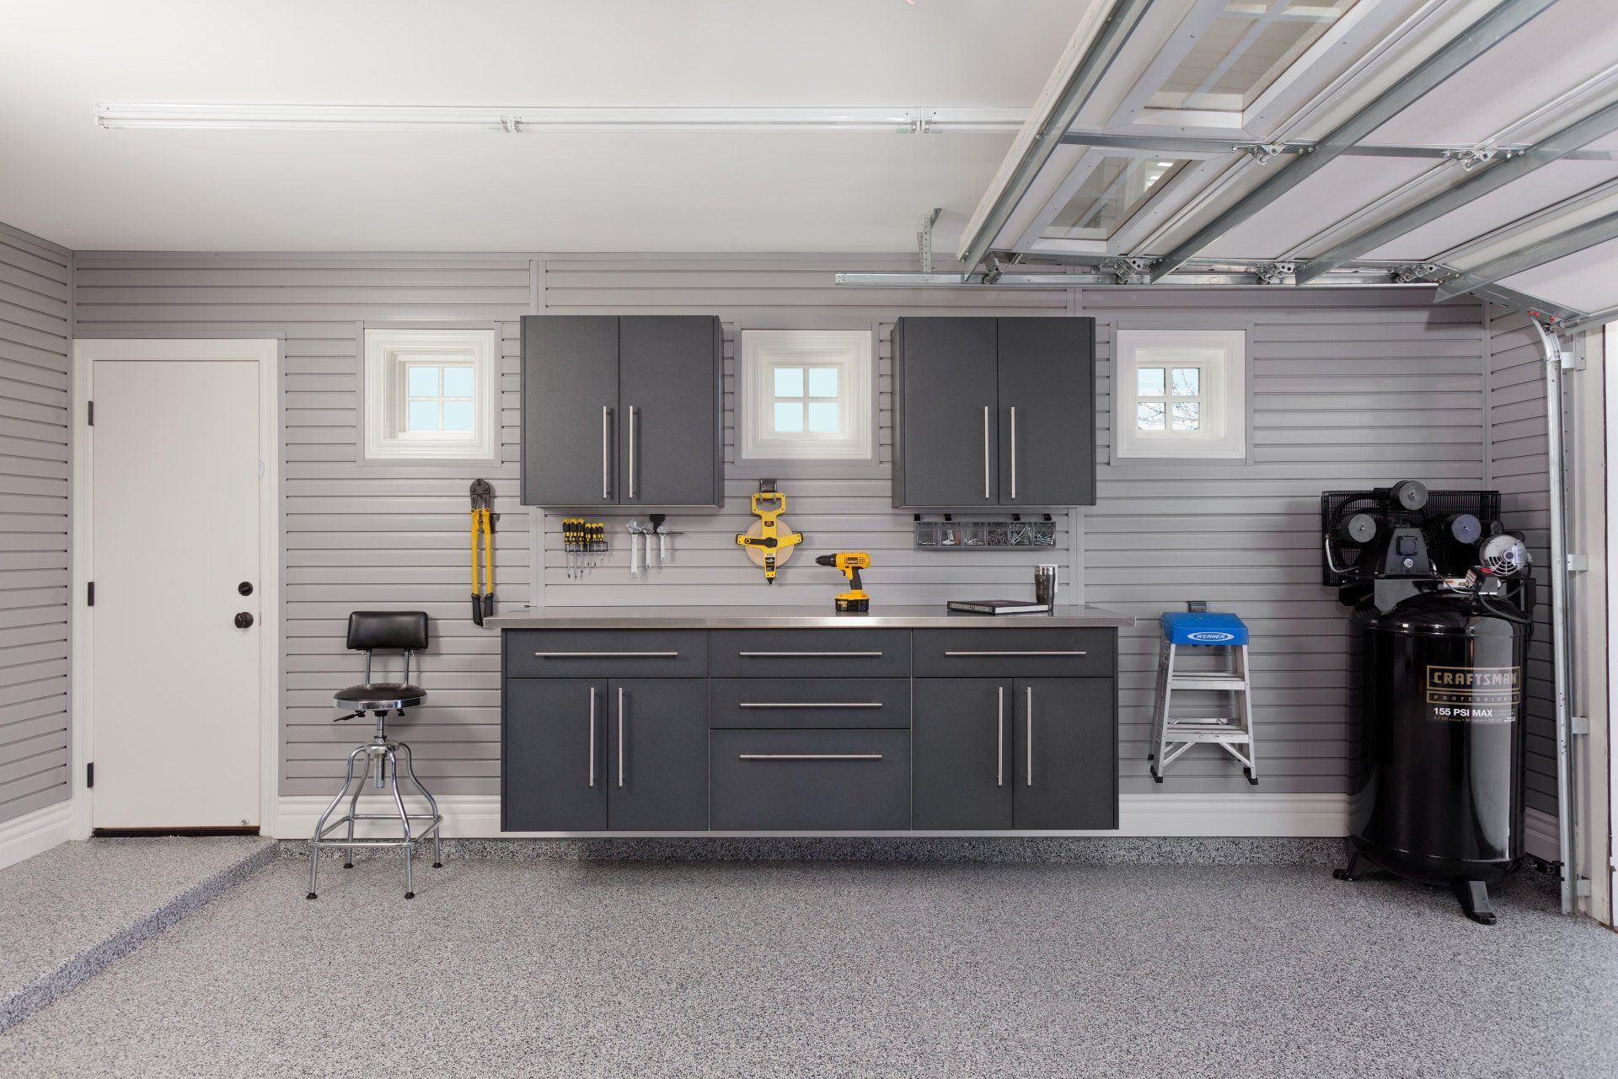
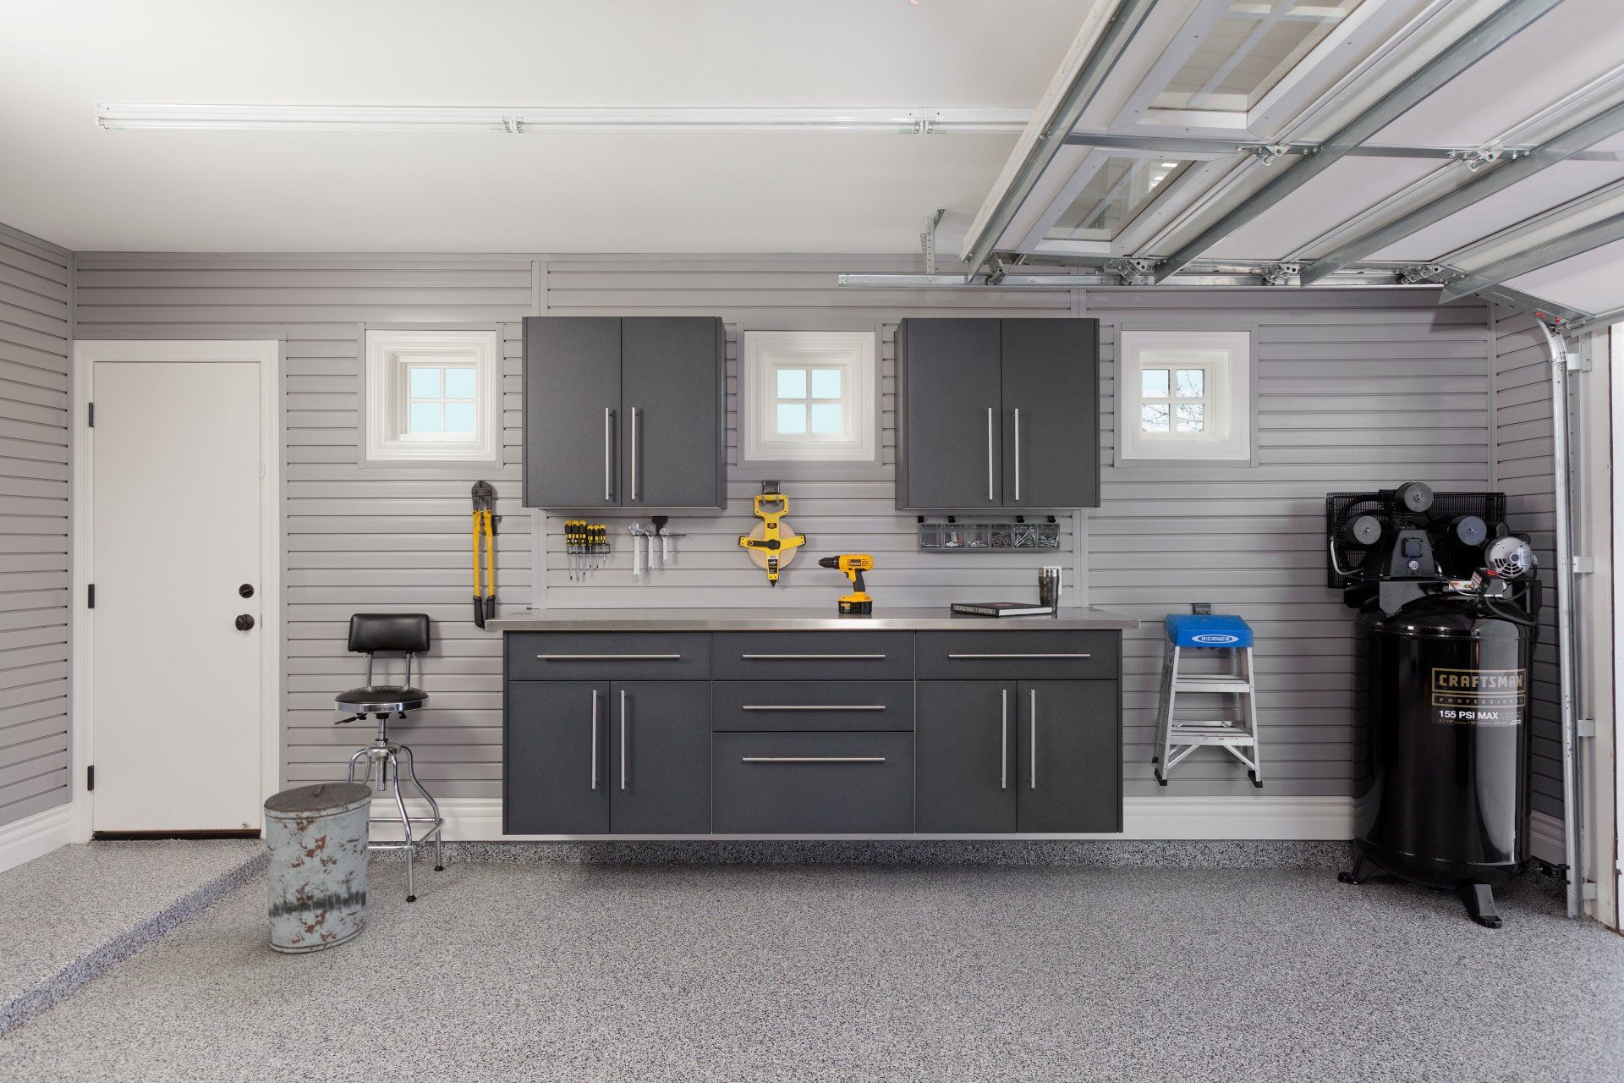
+ trash can [263,782,373,955]
